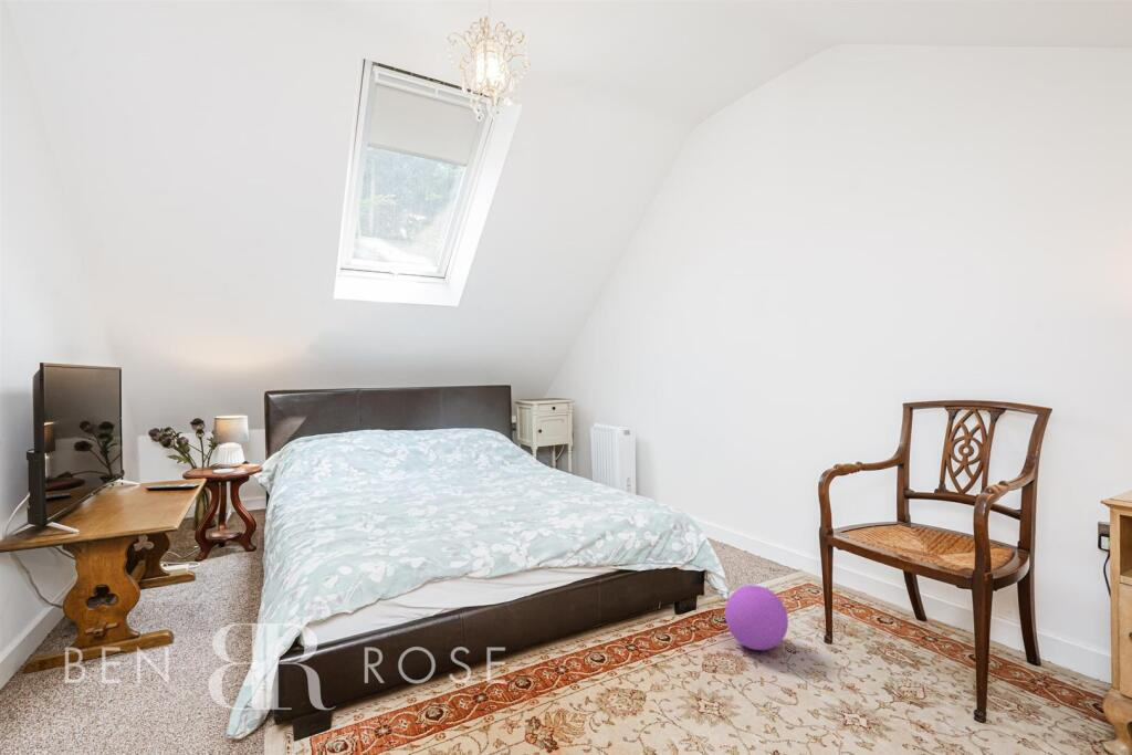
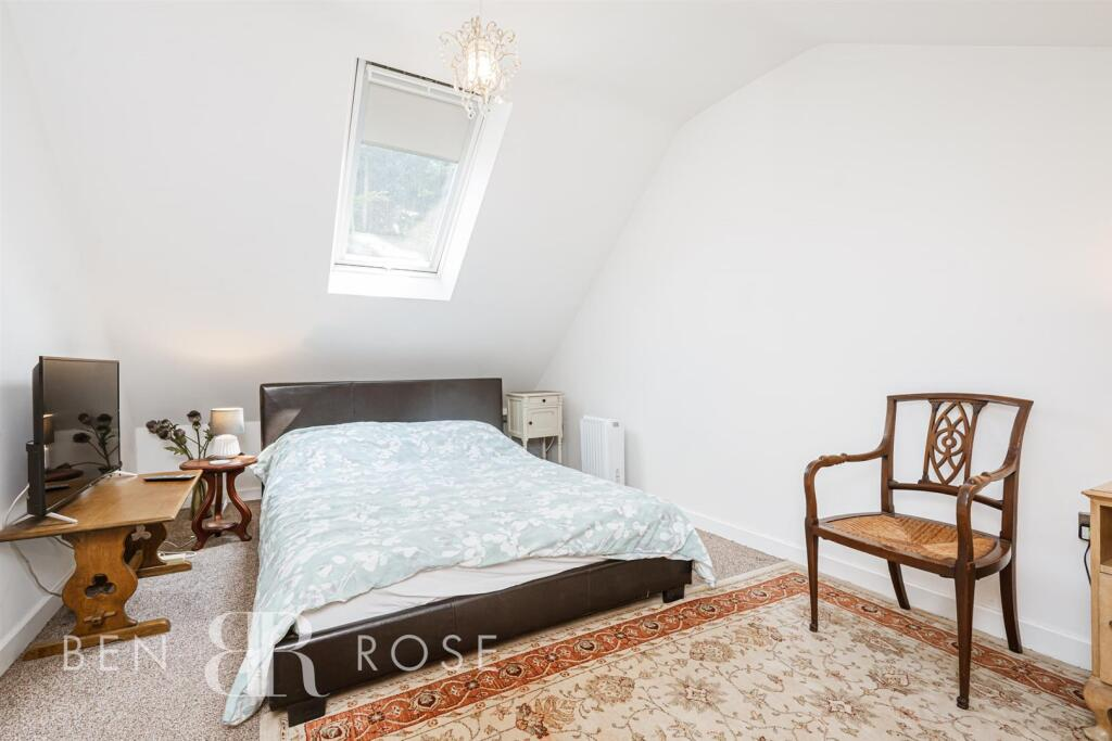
- ball [724,585,789,651]
